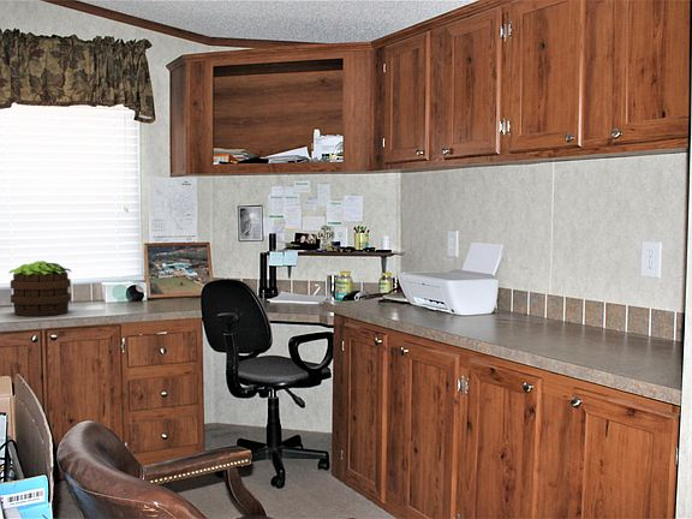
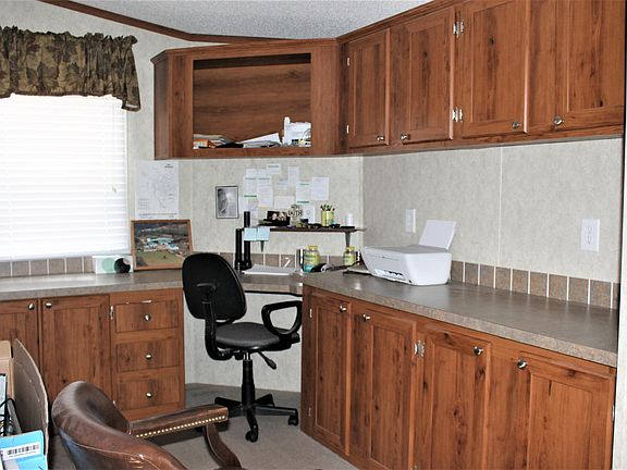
- potted plant [7,260,72,317]
